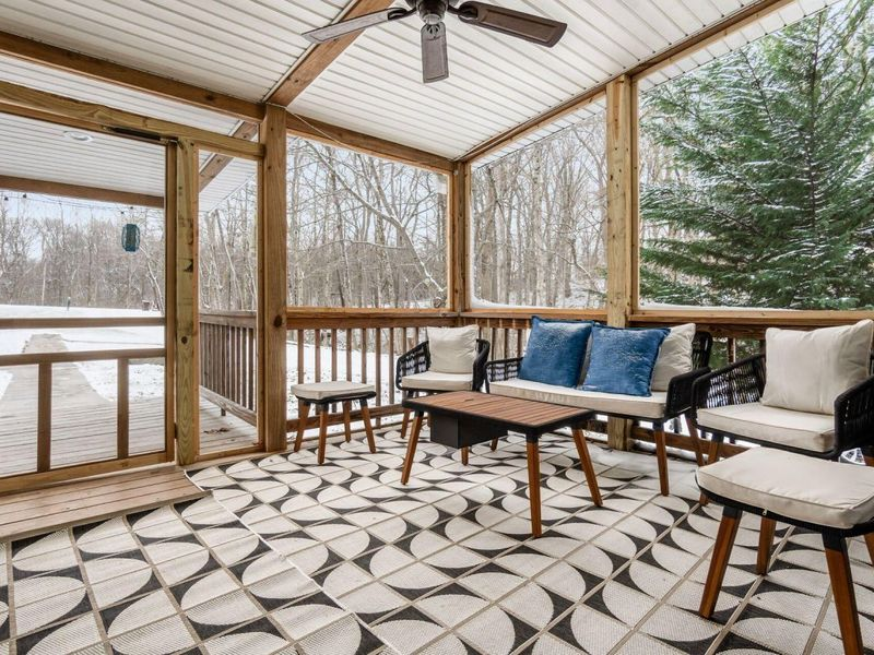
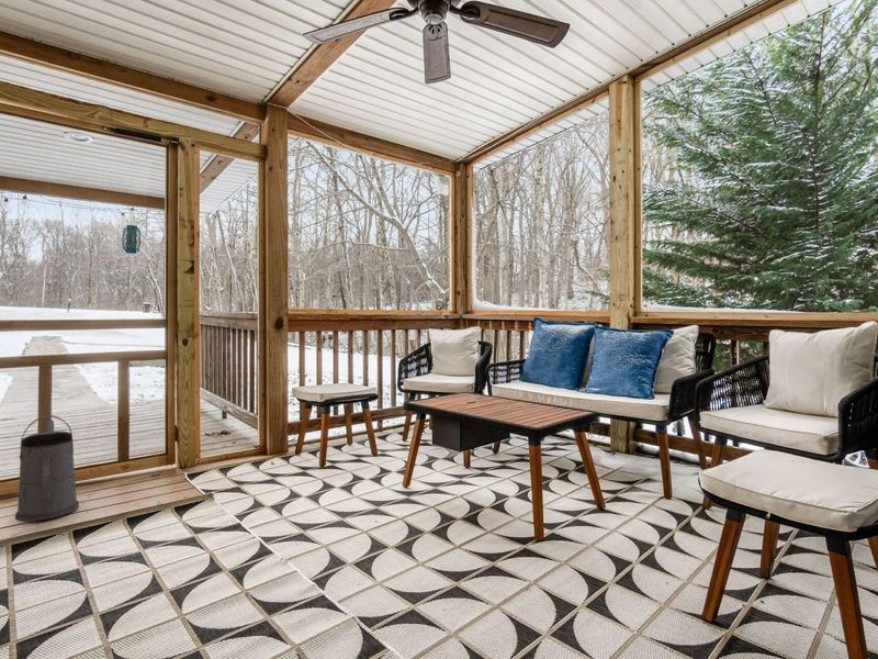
+ watering can [14,414,80,523]
